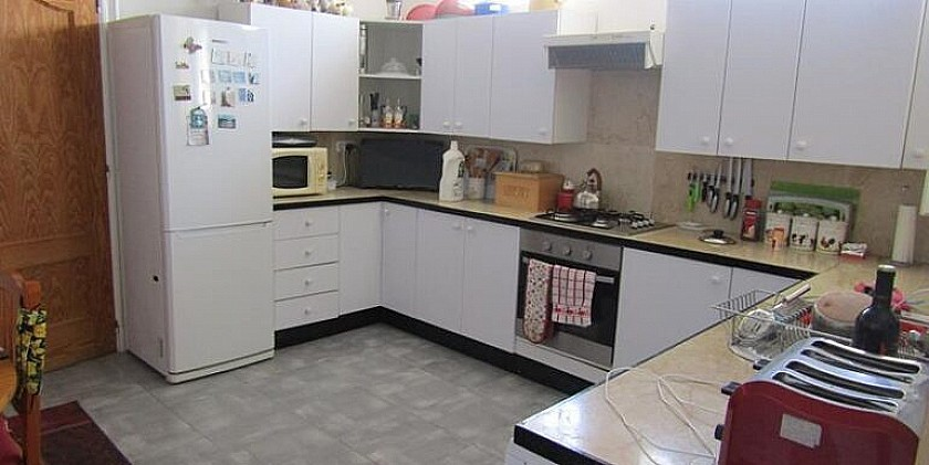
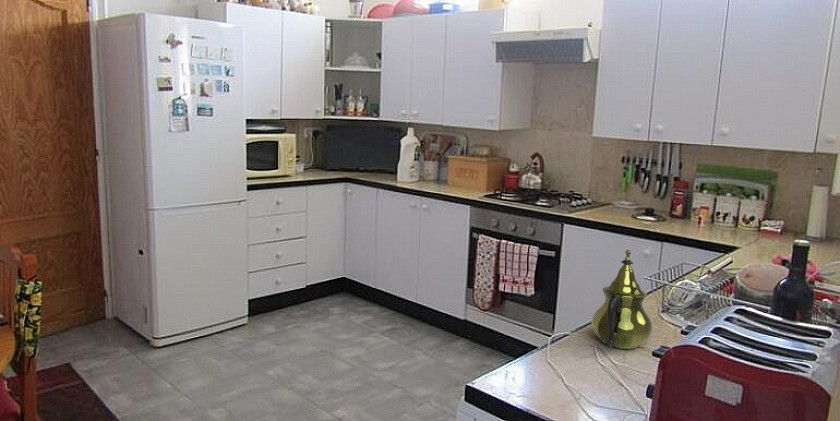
+ teapot [591,249,653,350]
